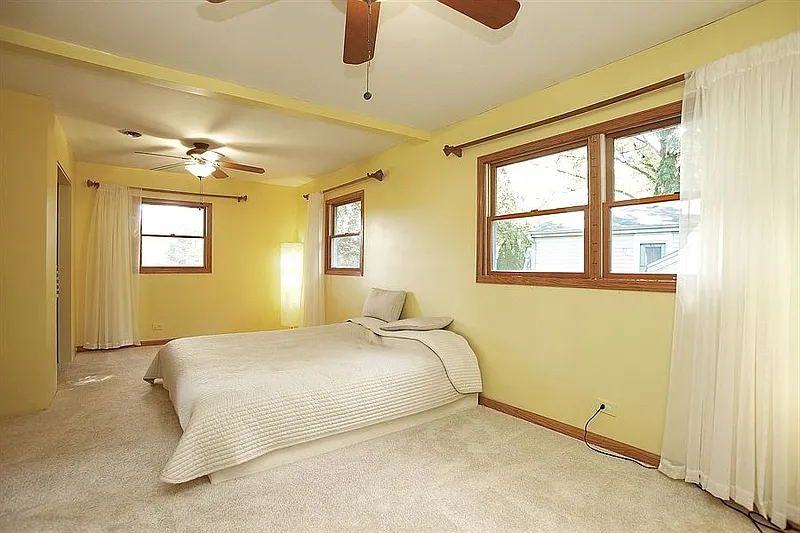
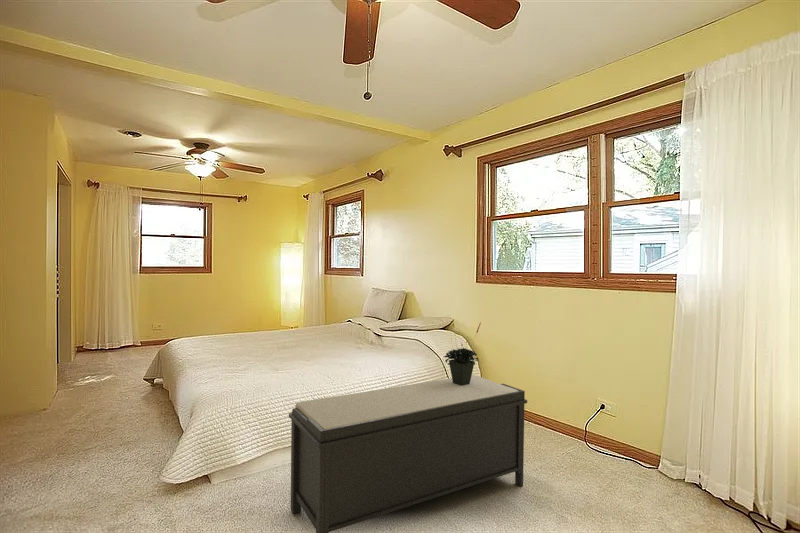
+ potted plant [443,321,482,386]
+ bench [288,374,528,533]
